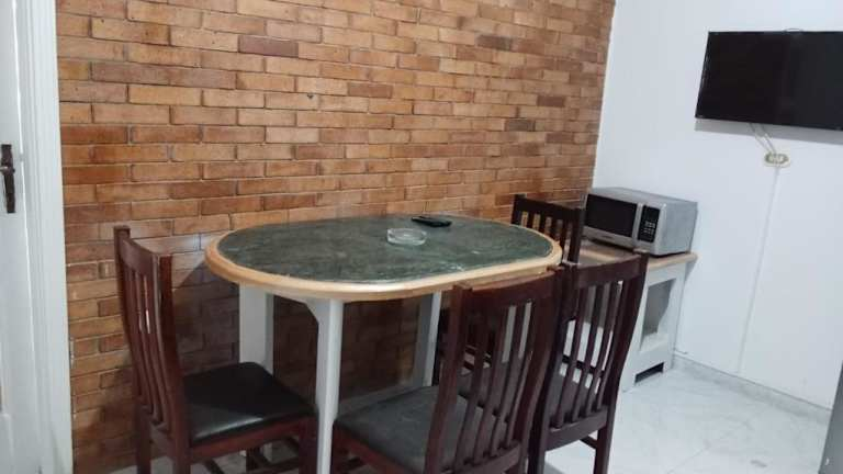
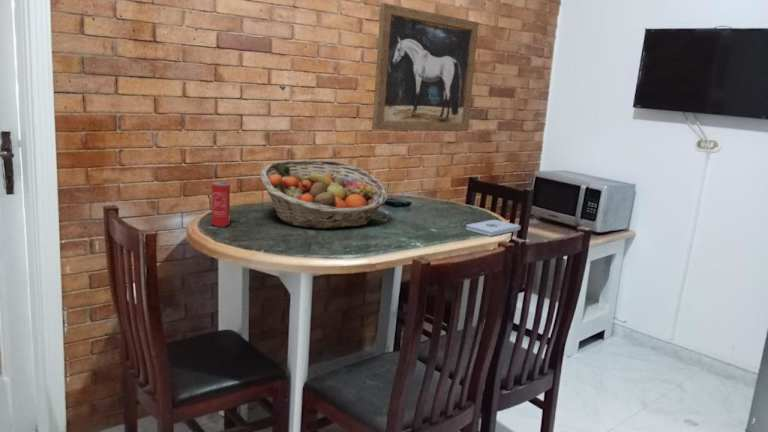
+ notepad [465,219,522,237]
+ wall art [371,2,480,132]
+ fruit basket [260,159,389,230]
+ beverage can [211,181,231,228]
